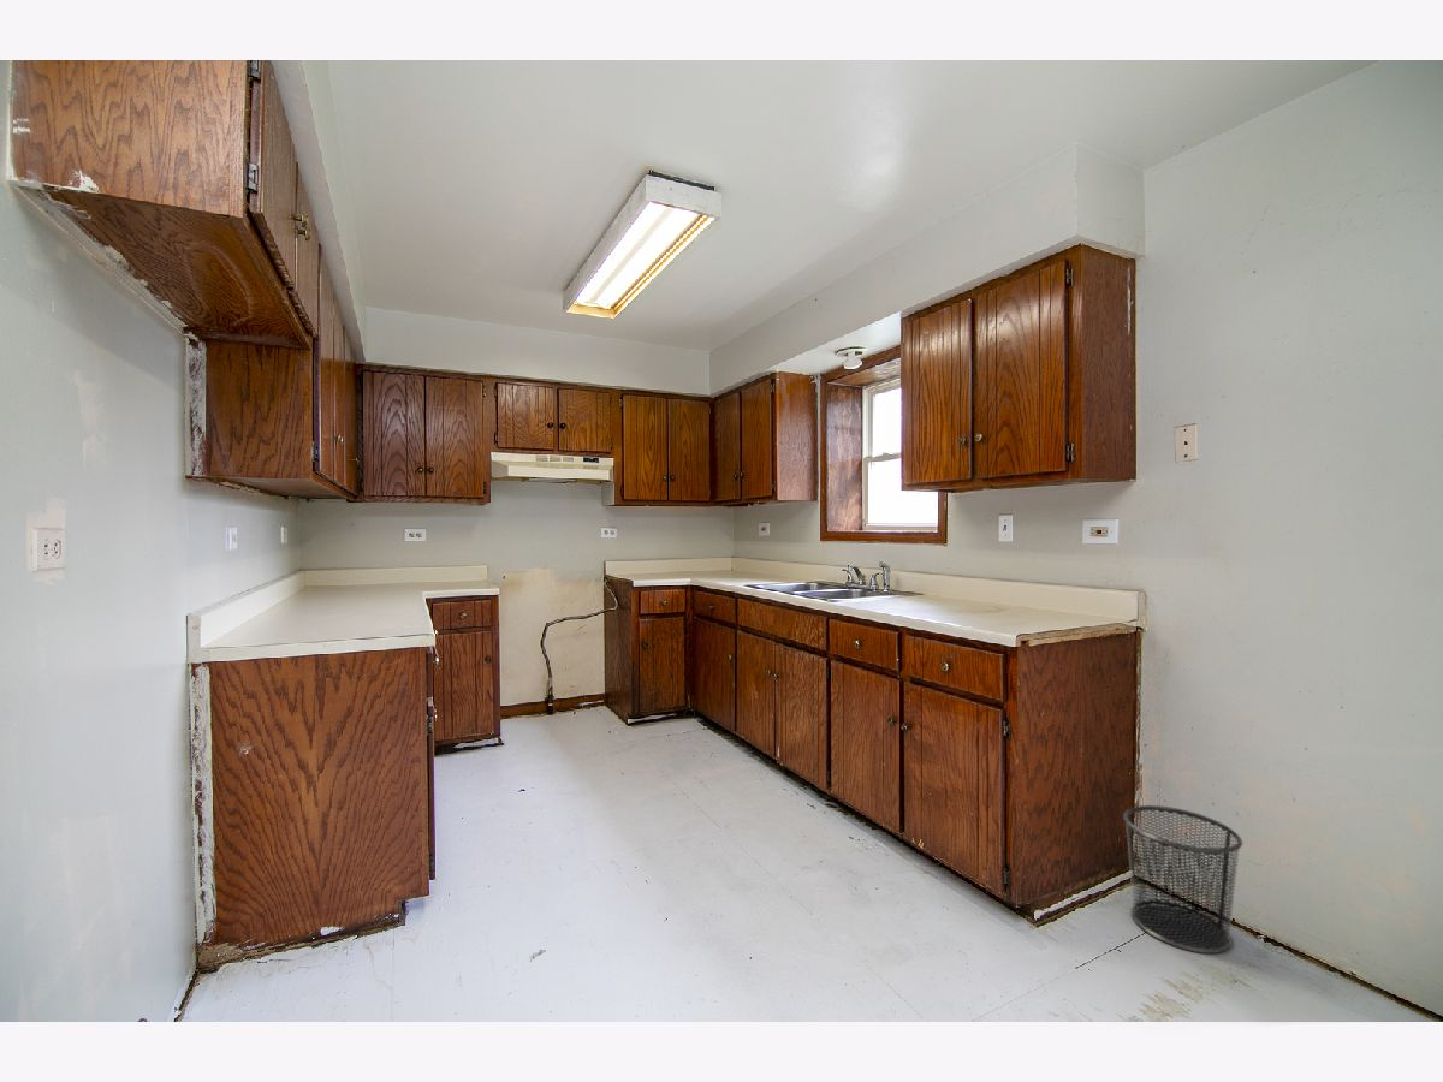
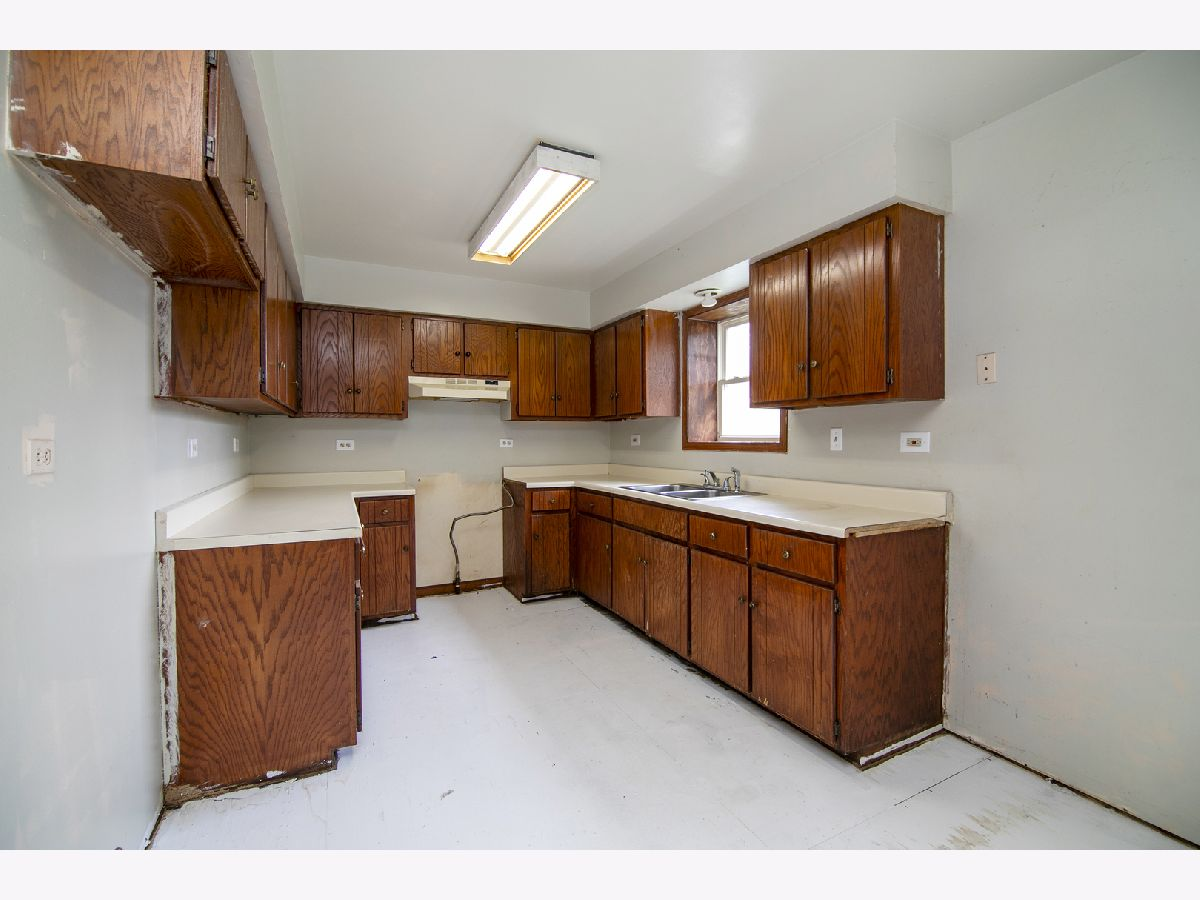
- waste bin [1122,804,1243,955]
